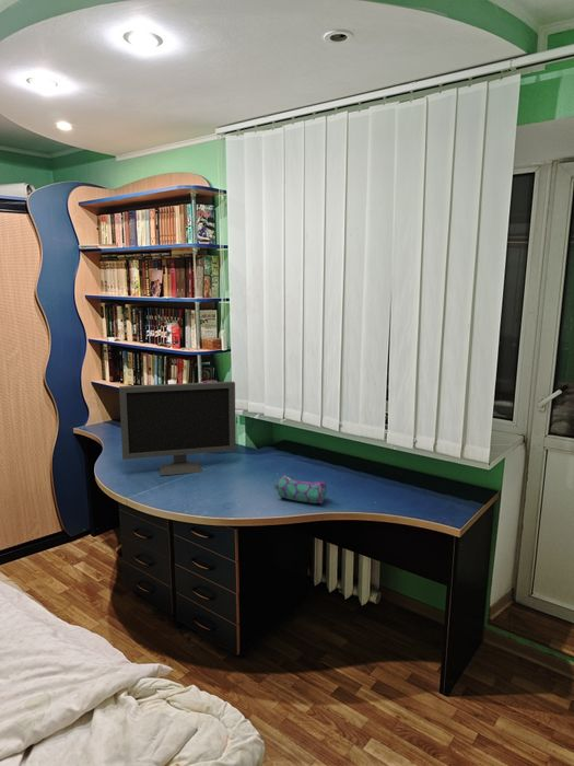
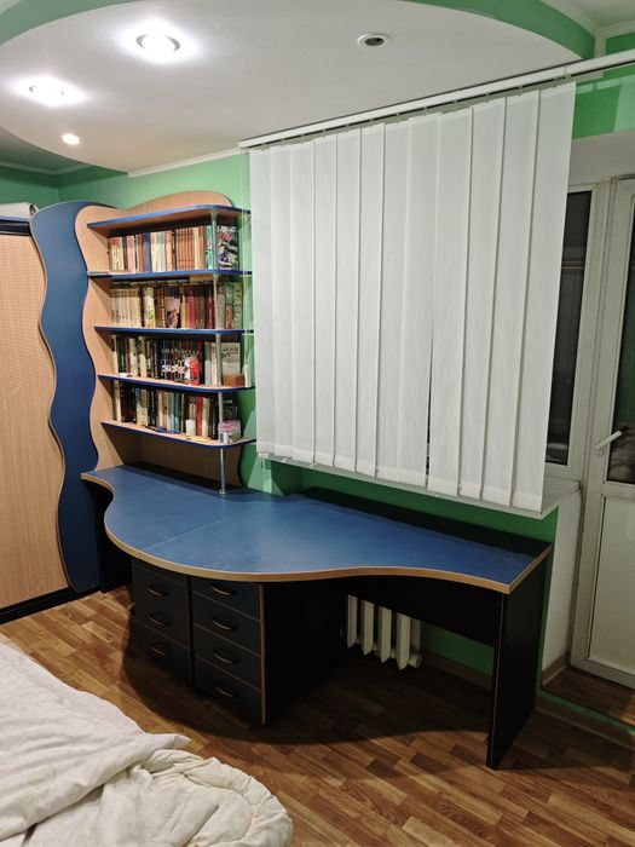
- pencil case [273,475,327,504]
- monitor [118,381,237,477]
